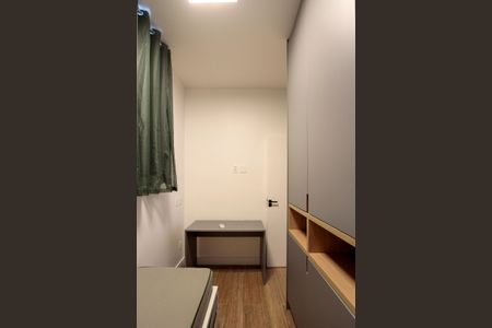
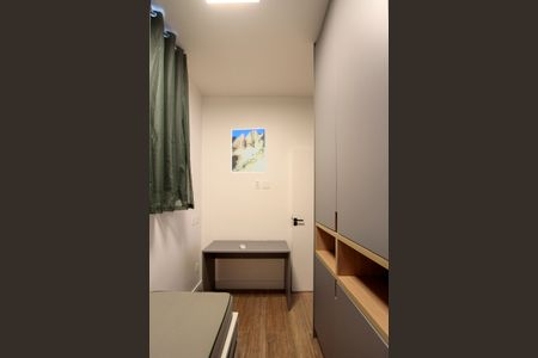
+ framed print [231,126,268,173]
